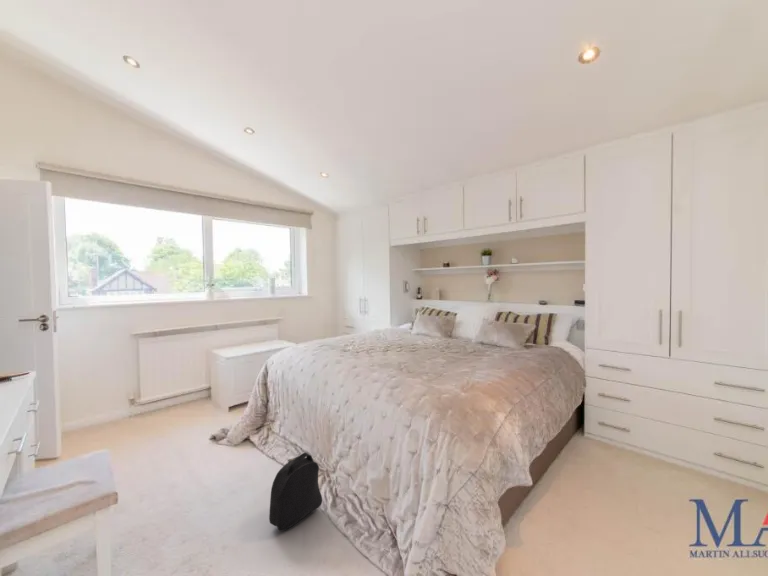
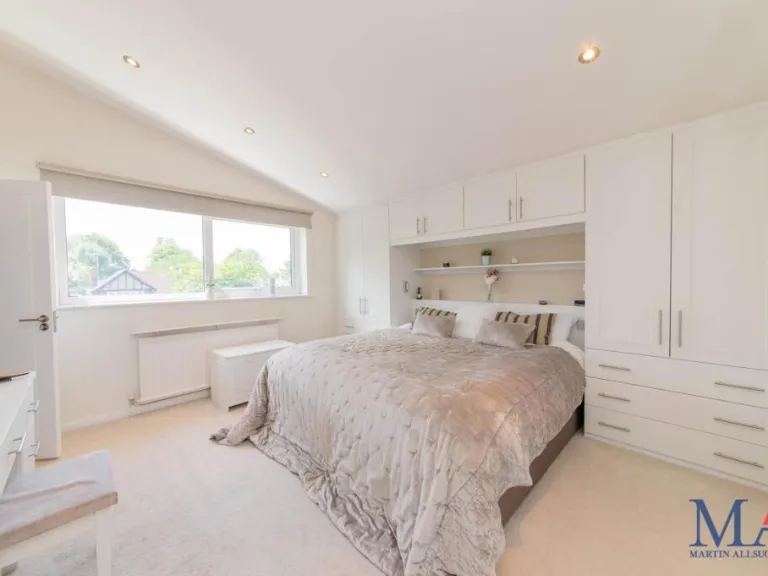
- backpack [268,451,323,532]
